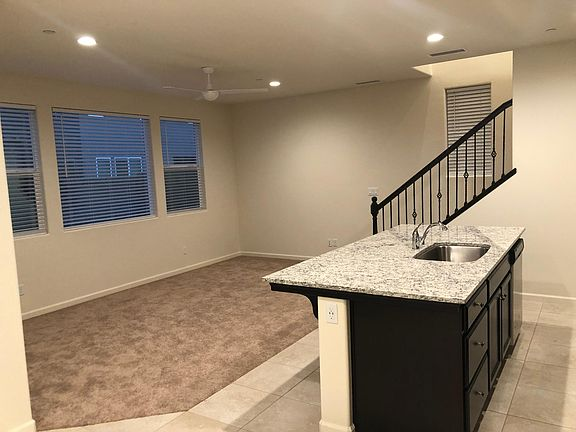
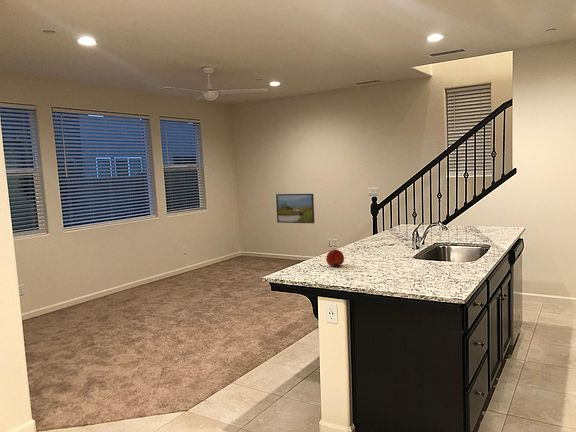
+ fruit [325,248,345,267]
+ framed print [275,193,315,224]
